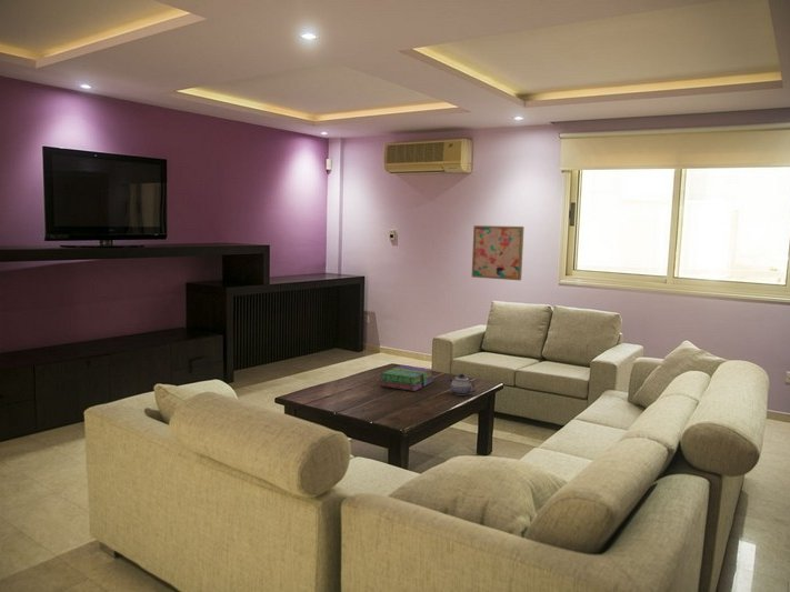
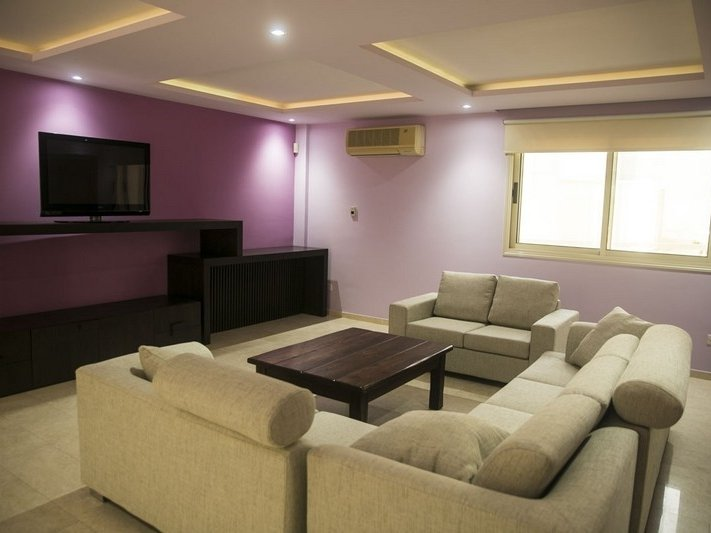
- teapot [446,373,478,397]
- wall art [471,224,526,281]
- books [379,364,434,392]
